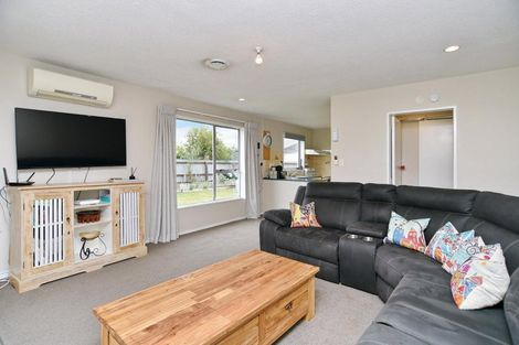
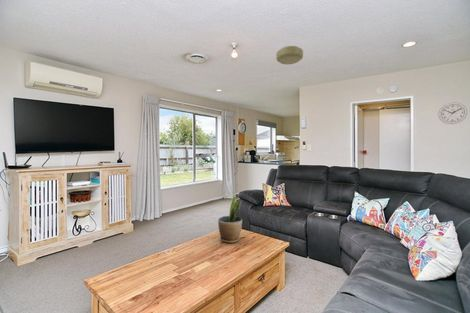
+ potted plant [217,194,243,244]
+ ceiling light [275,45,304,66]
+ wall clock [437,101,468,125]
